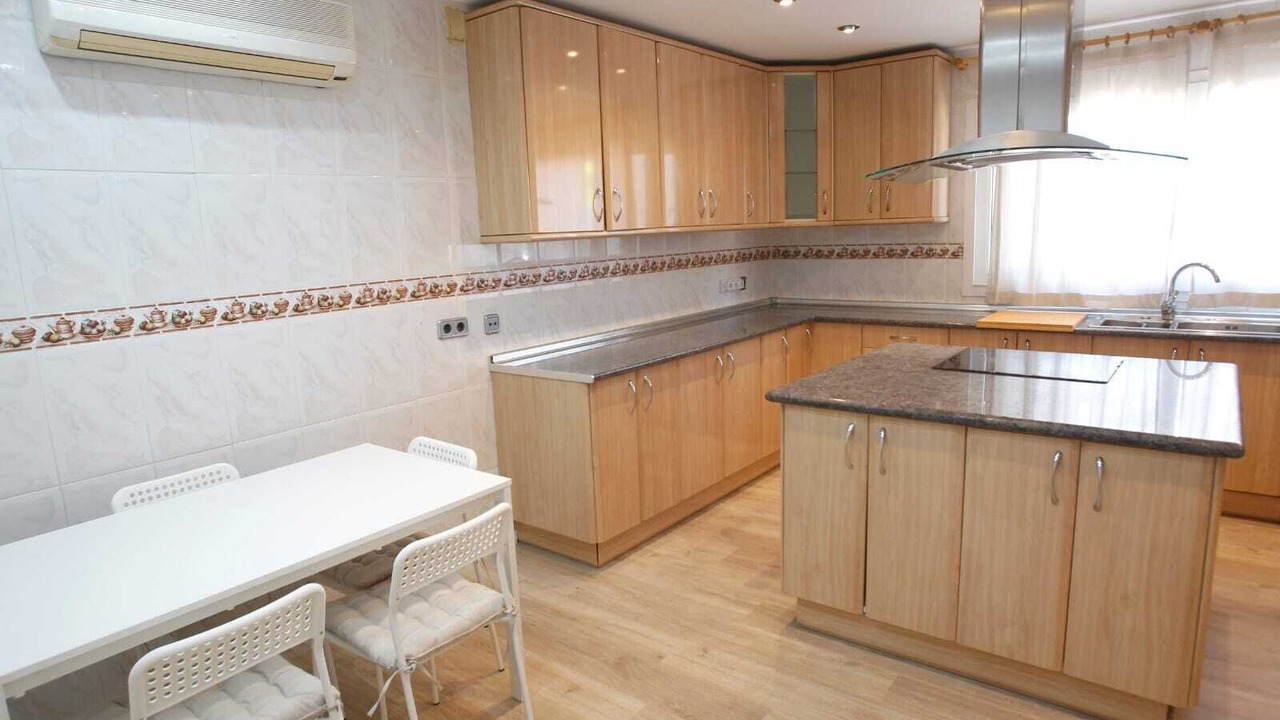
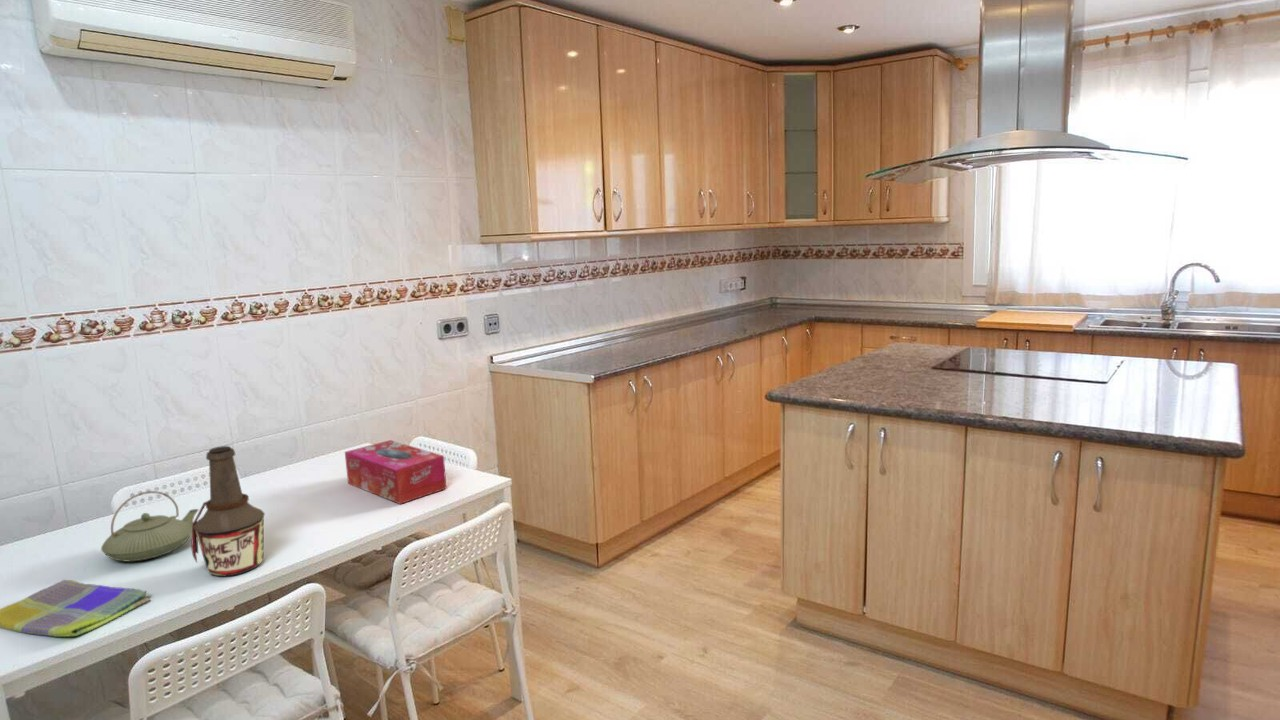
+ dish towel [0,579,150,638]
+ tissue box [344,439,448,505]
+ bottle [190,445,266,578]
+ teapot [100,490,199,562]
